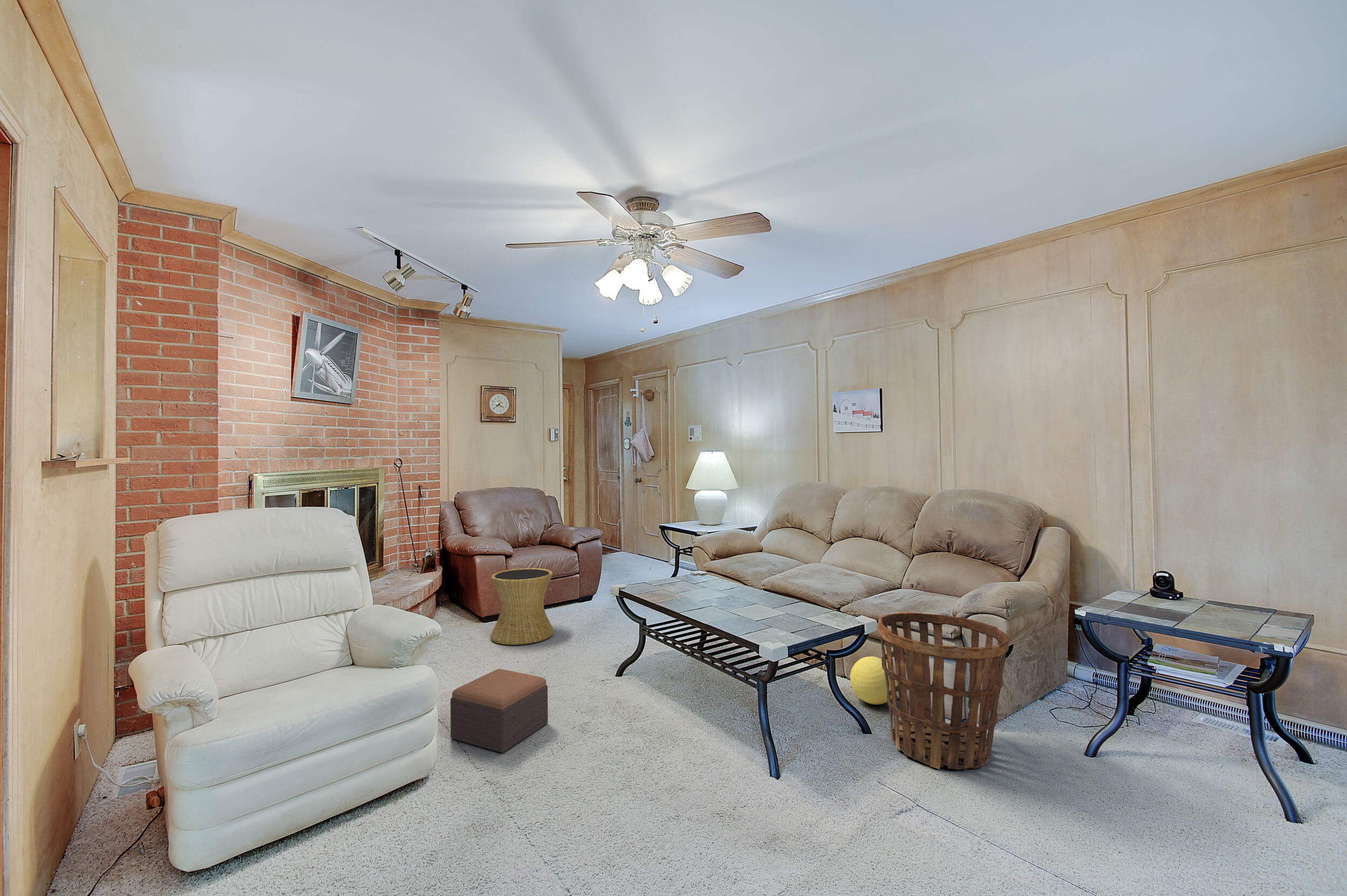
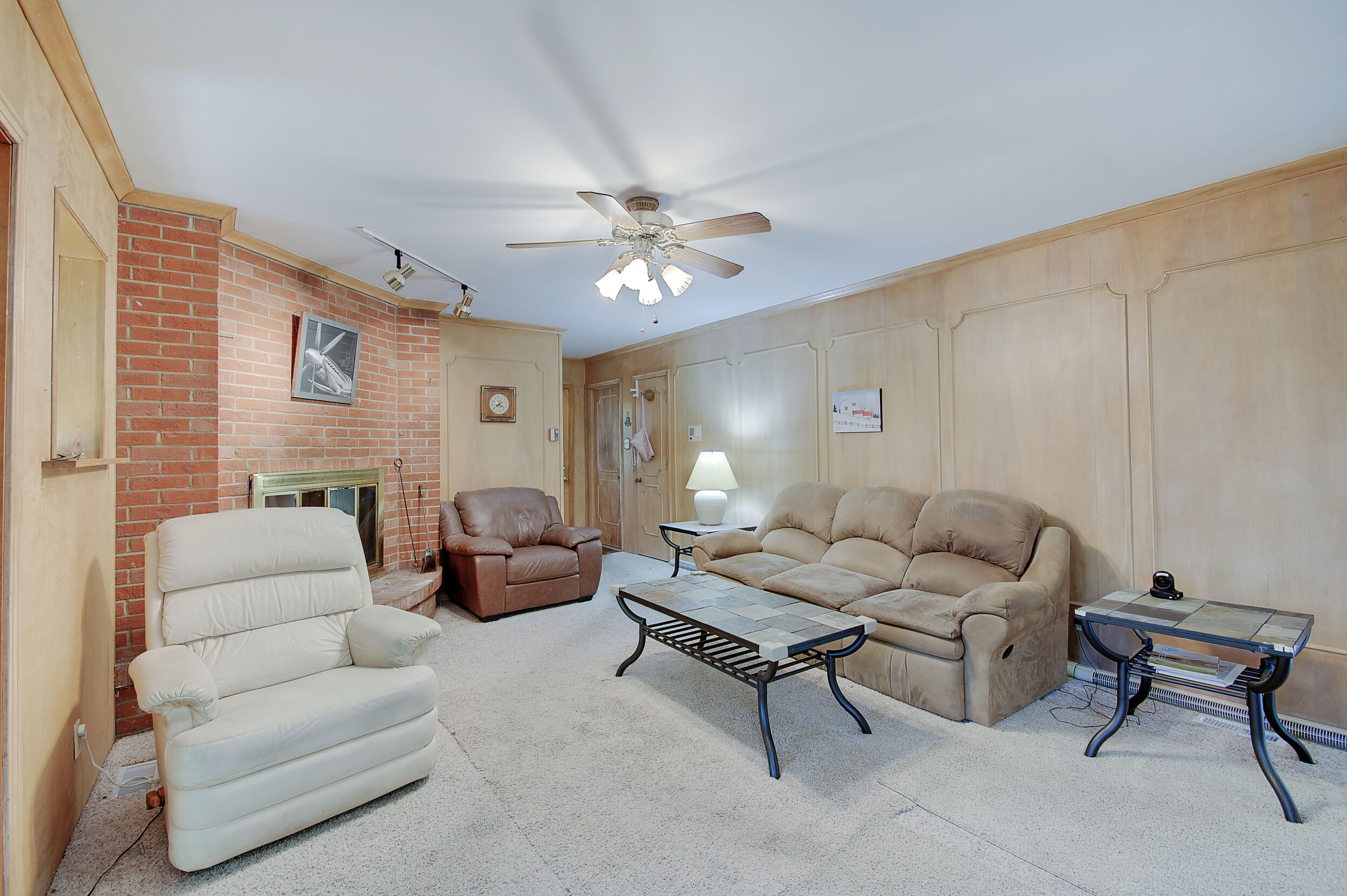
- footstool [450,668,548,754]
- basket [877,612,1009,770]
- decorative ball [849,656,897,705]
- side table [490,567,554,645]
